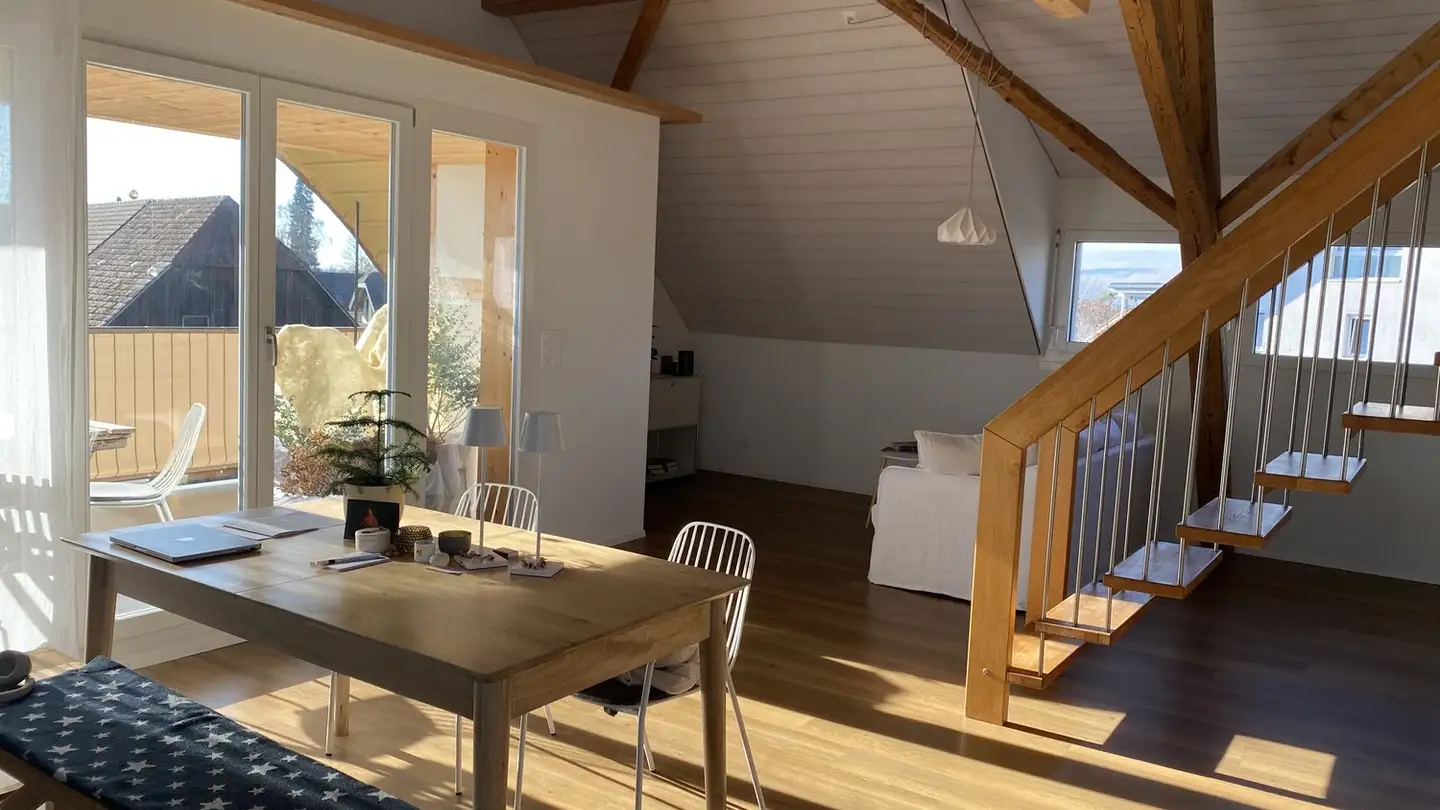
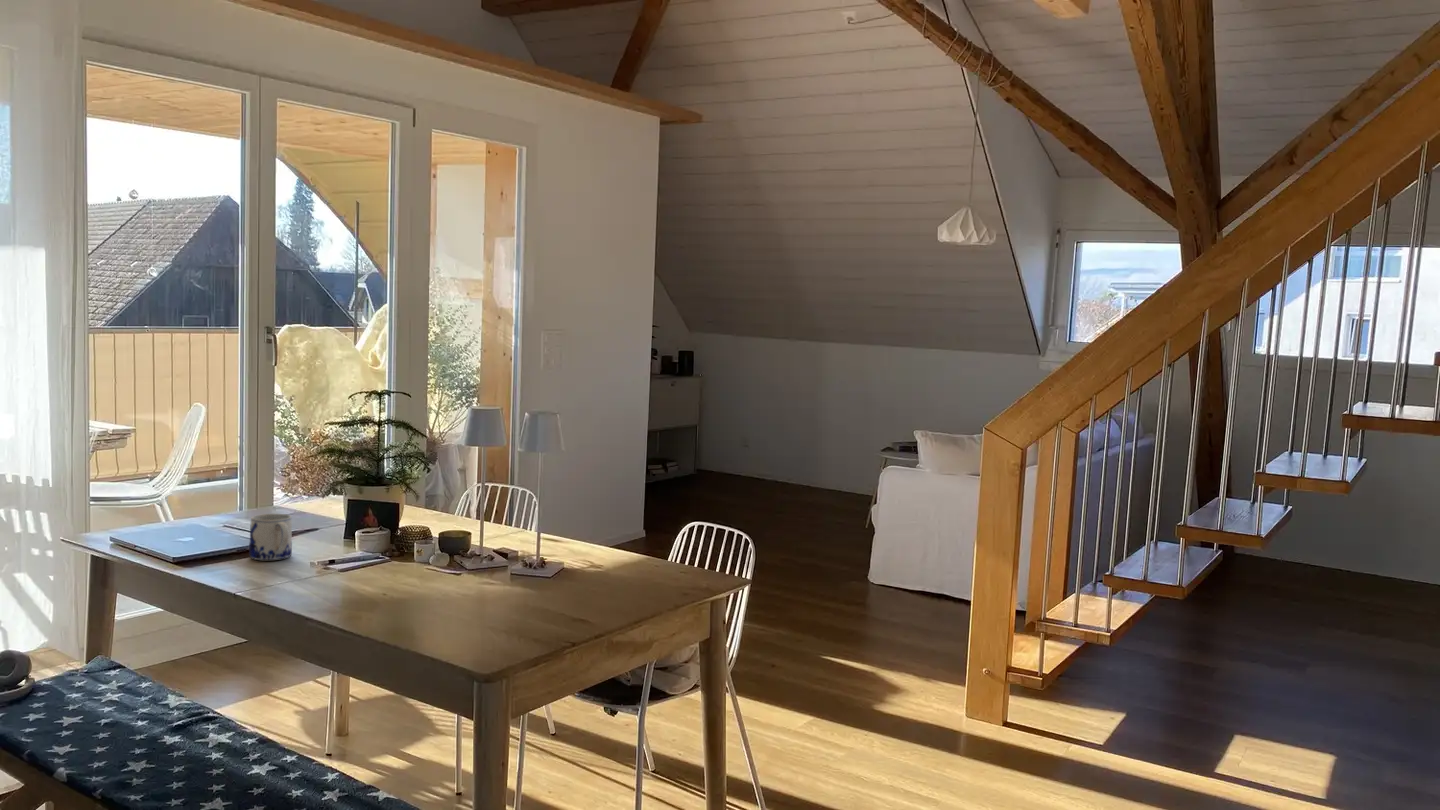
+ mug [248,513,293,561]
